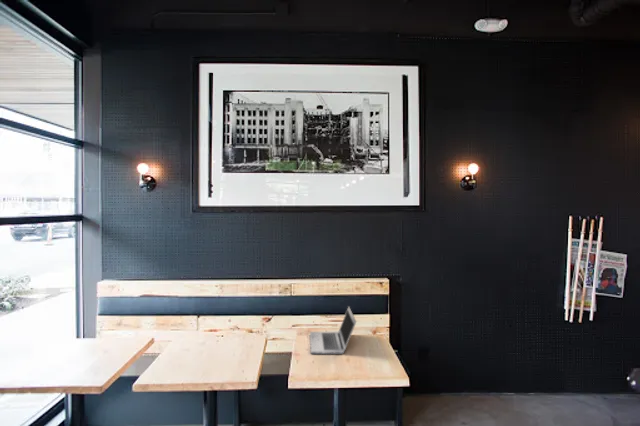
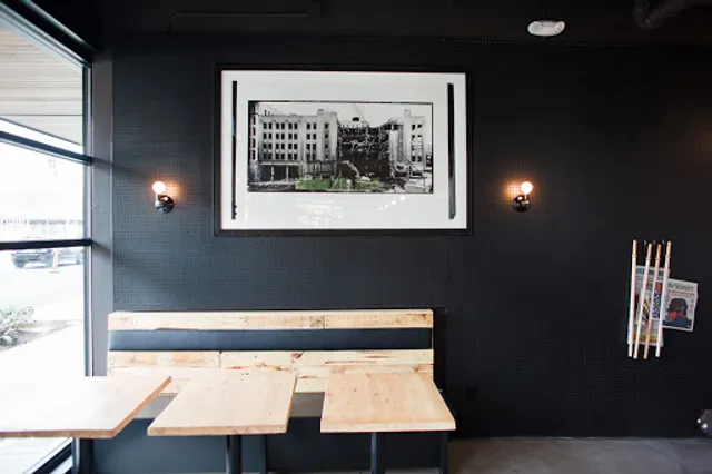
- laptop [309,305,357,355]
